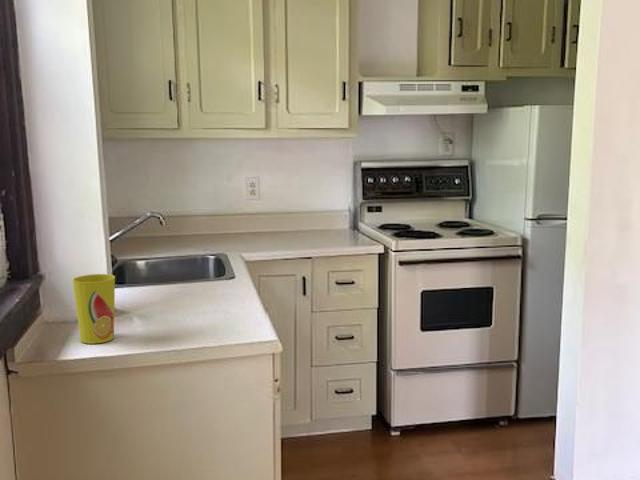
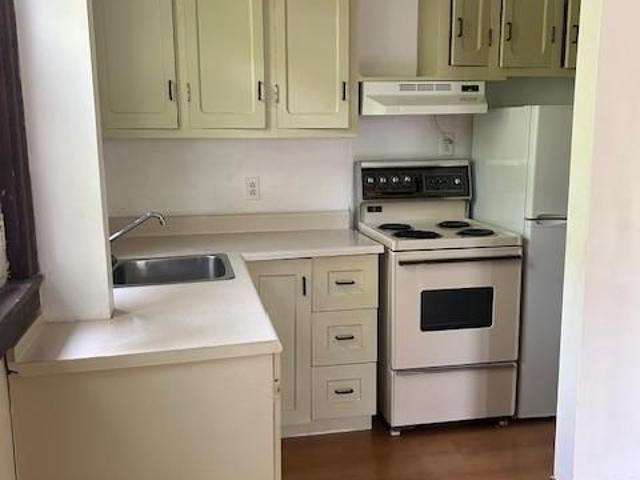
- cup [71,273,116,345]
